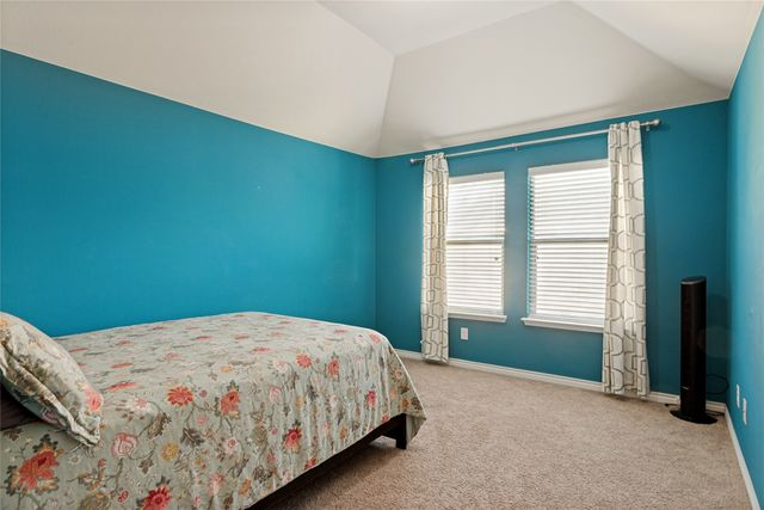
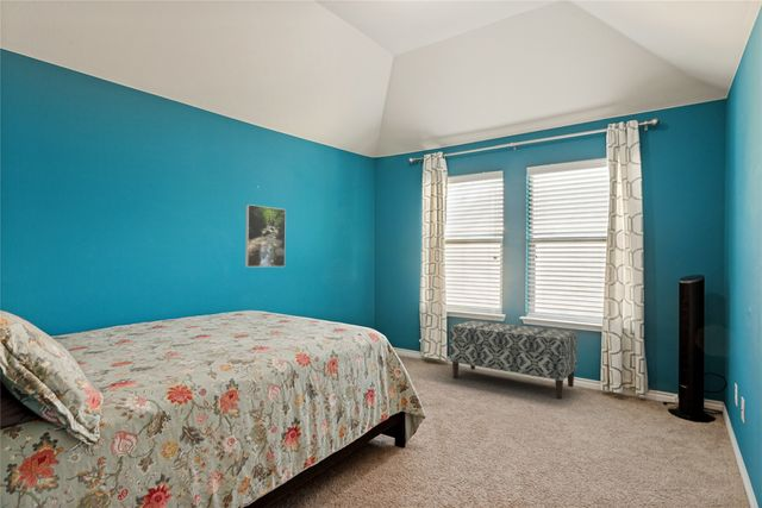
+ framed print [244,203,287,268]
+ bench [449,320,579,400]
